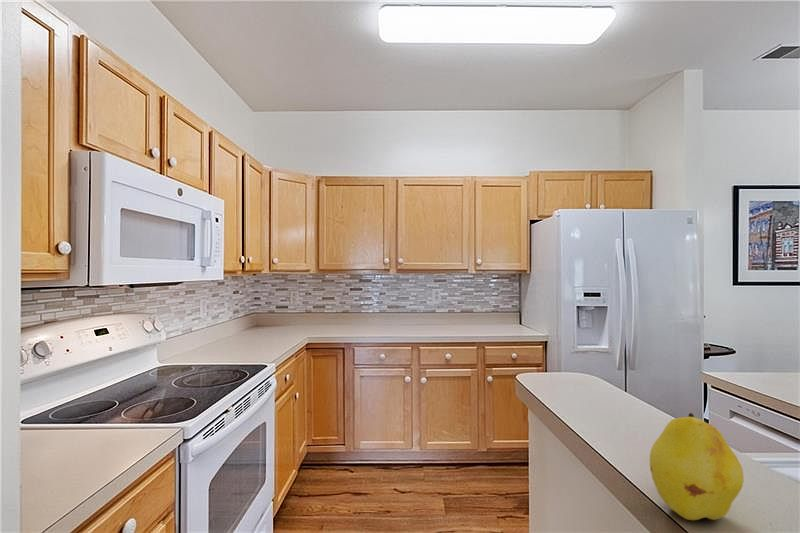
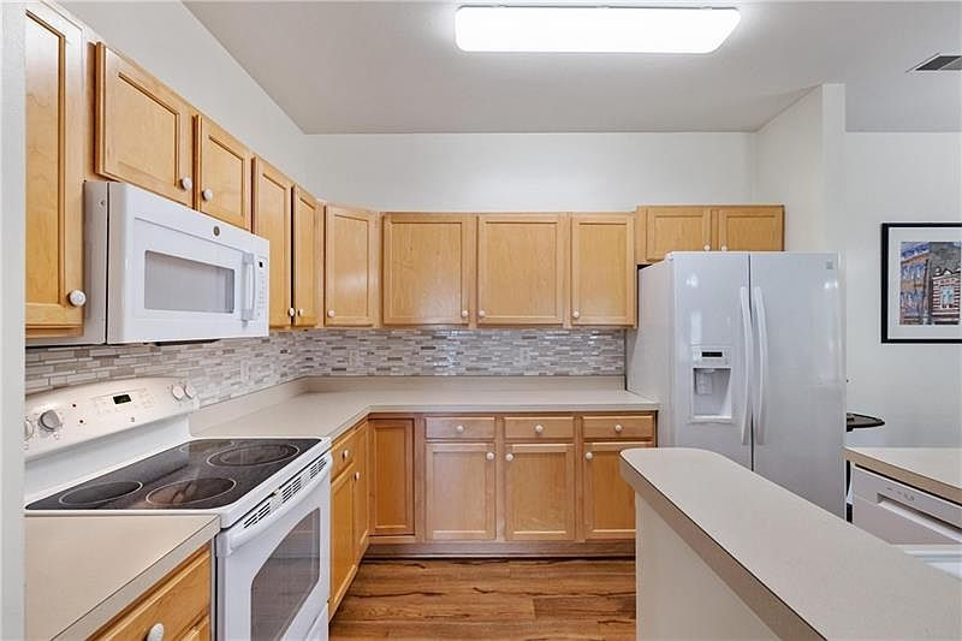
- fruit [649,412,745,521]
